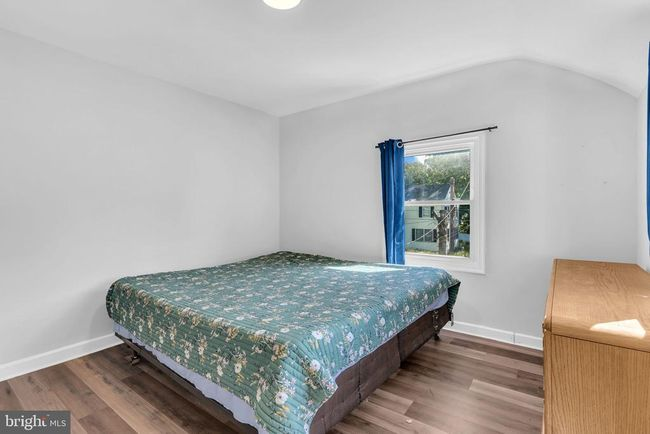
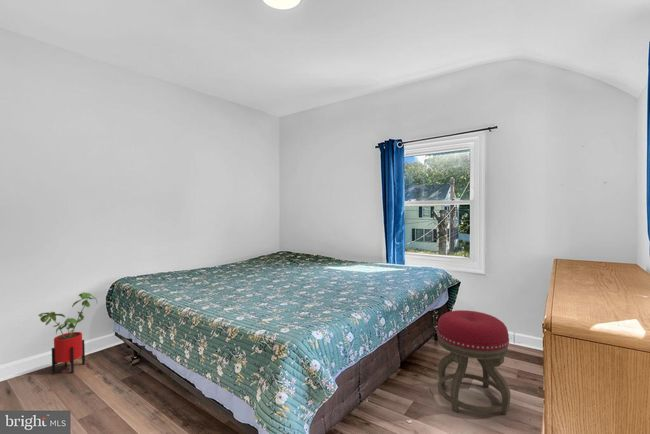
+ house plant [37,291,98,375]
+ stool [436,309,512,416]
